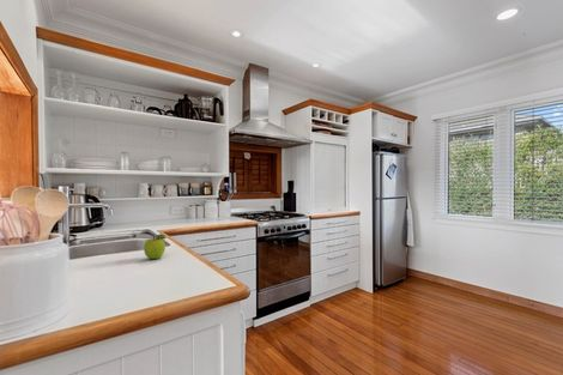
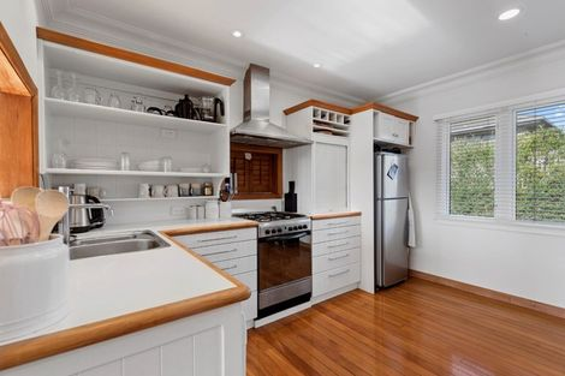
- fruit [143,232,168,260]
